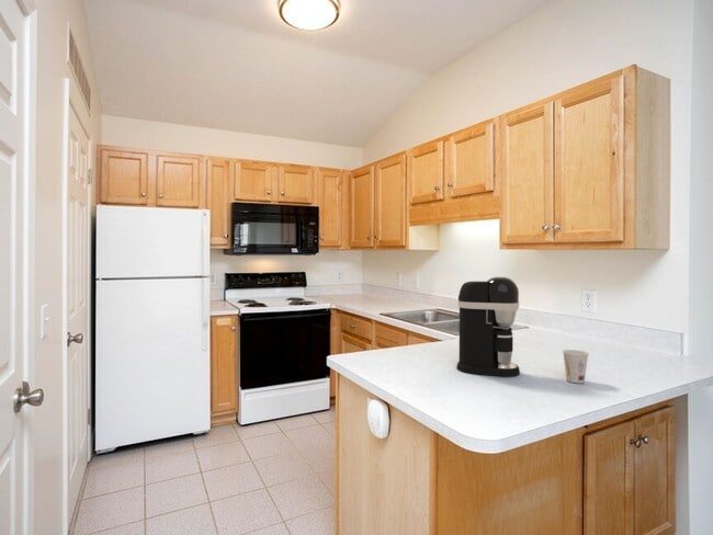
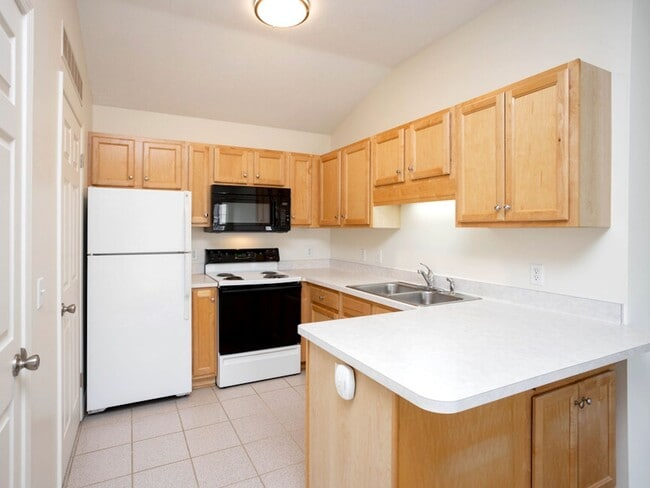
- cup [562,349,590,384]
- coffee maker [455,276,521,377]
